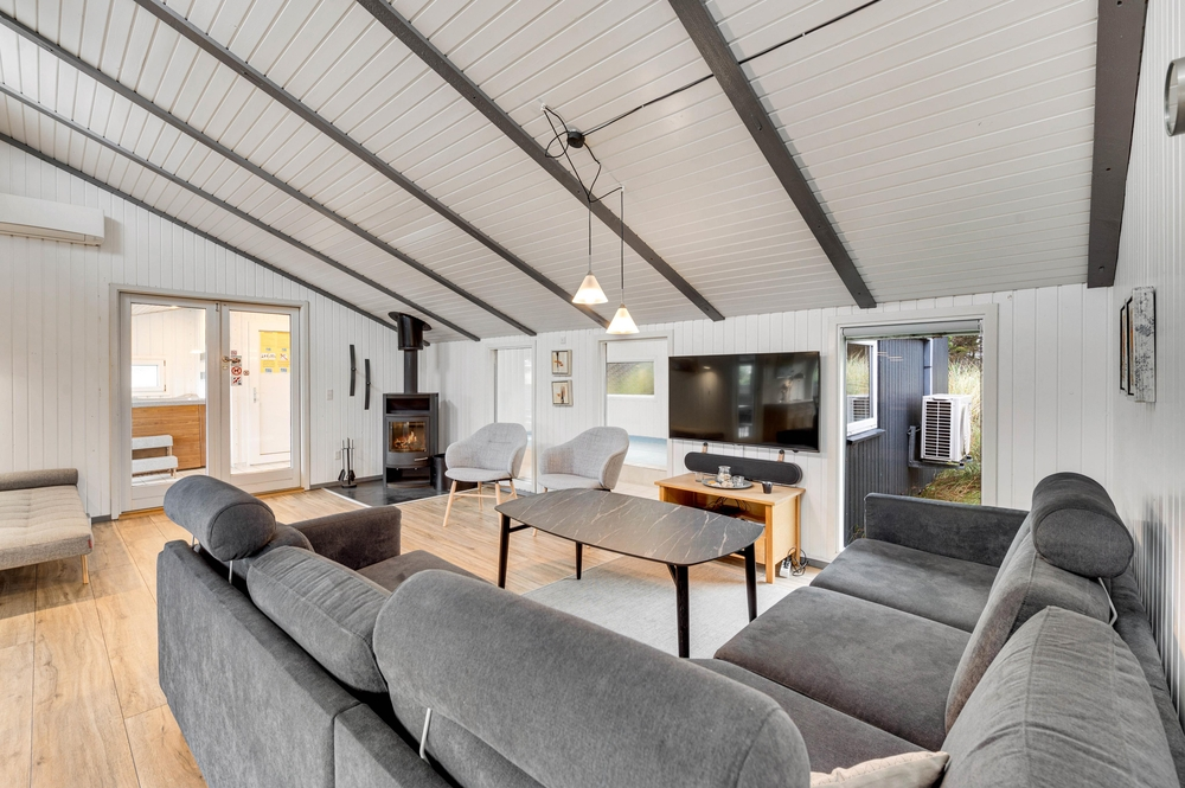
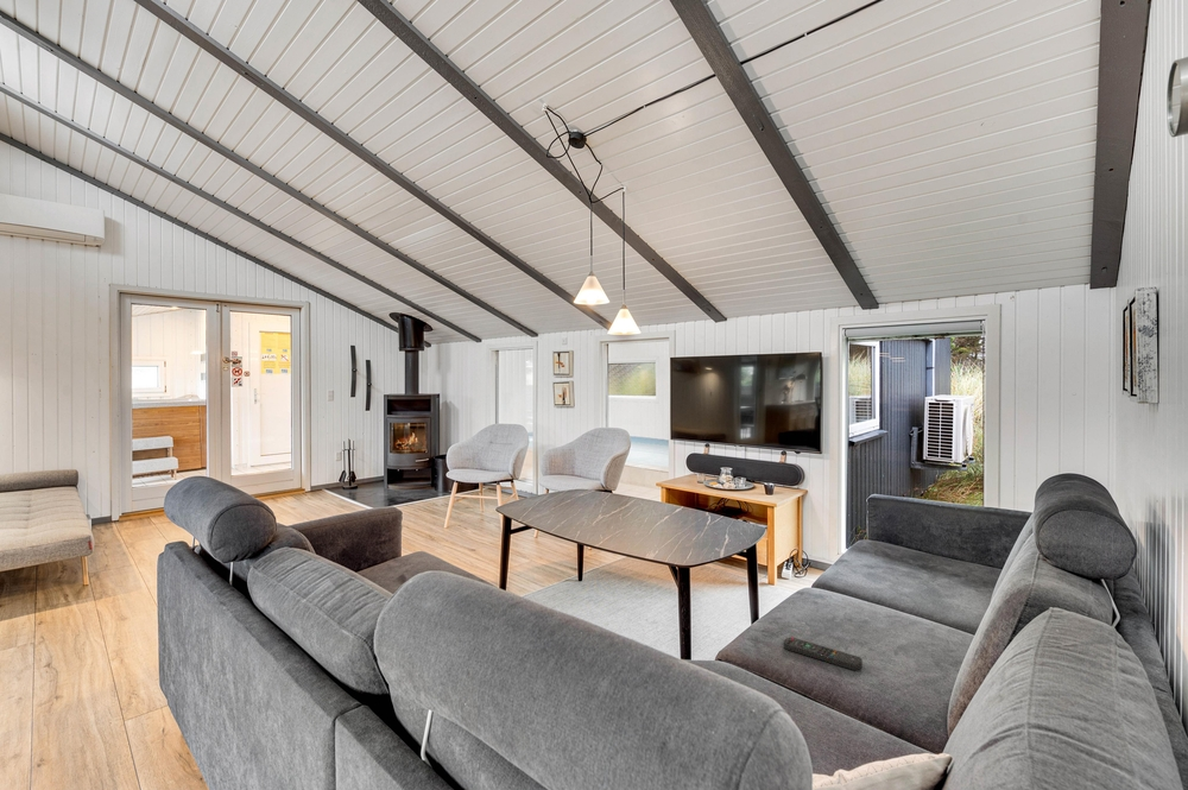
+ remote control [783,637,864,671]
